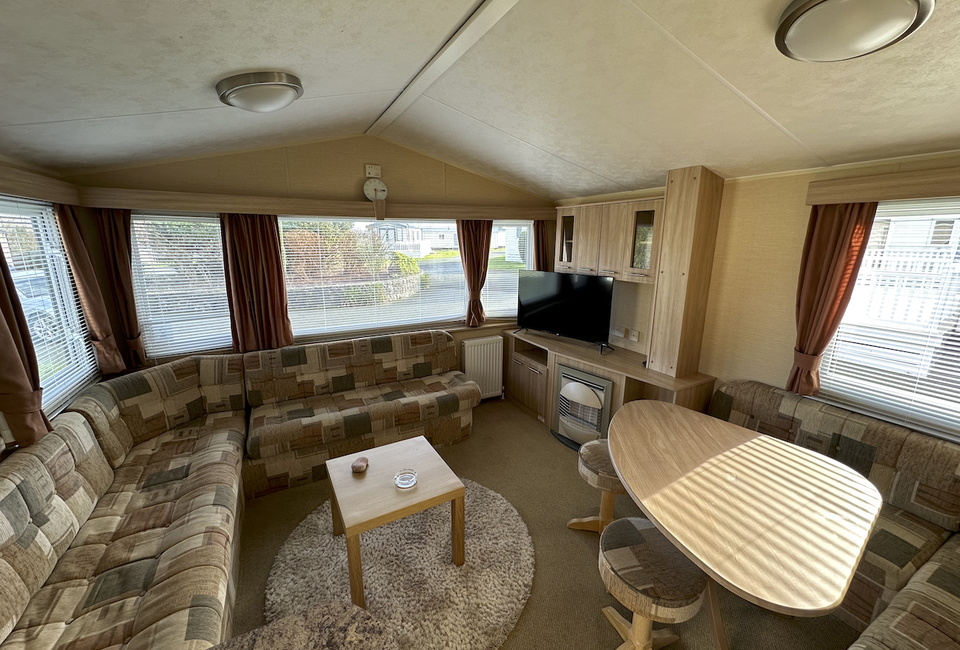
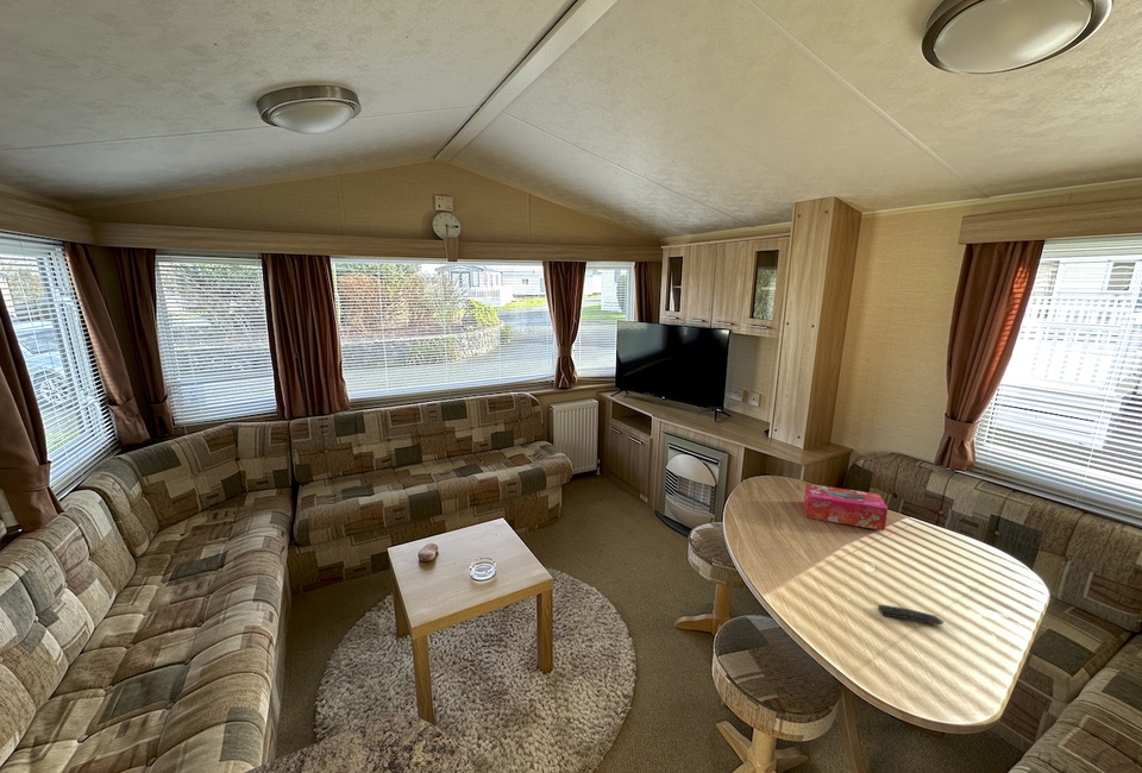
+ tissue box [803,483,889,532]
+ remote control [877,603,945,626]
